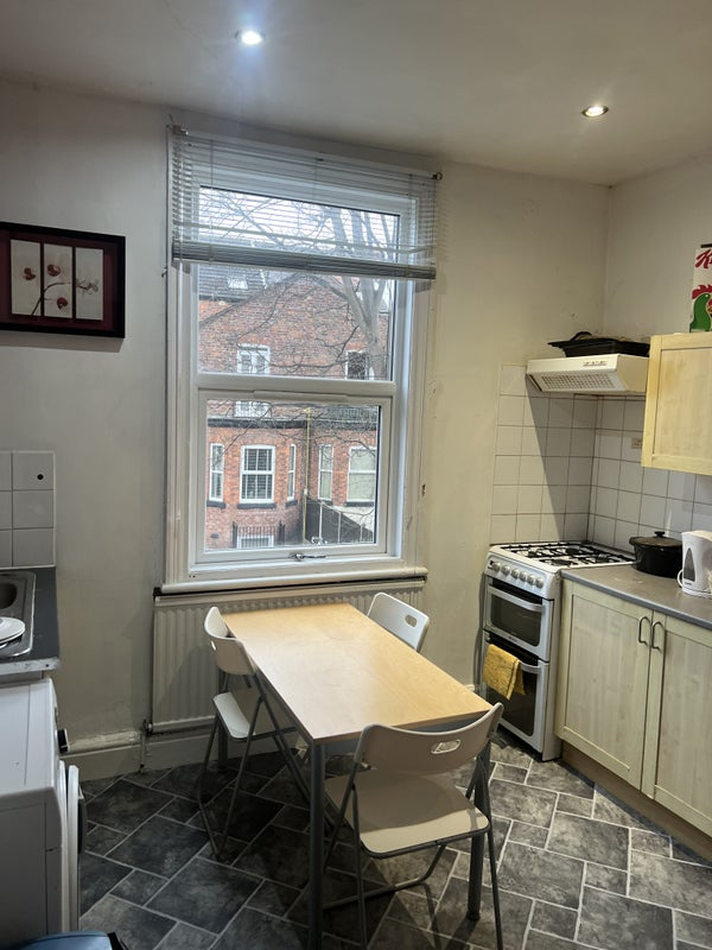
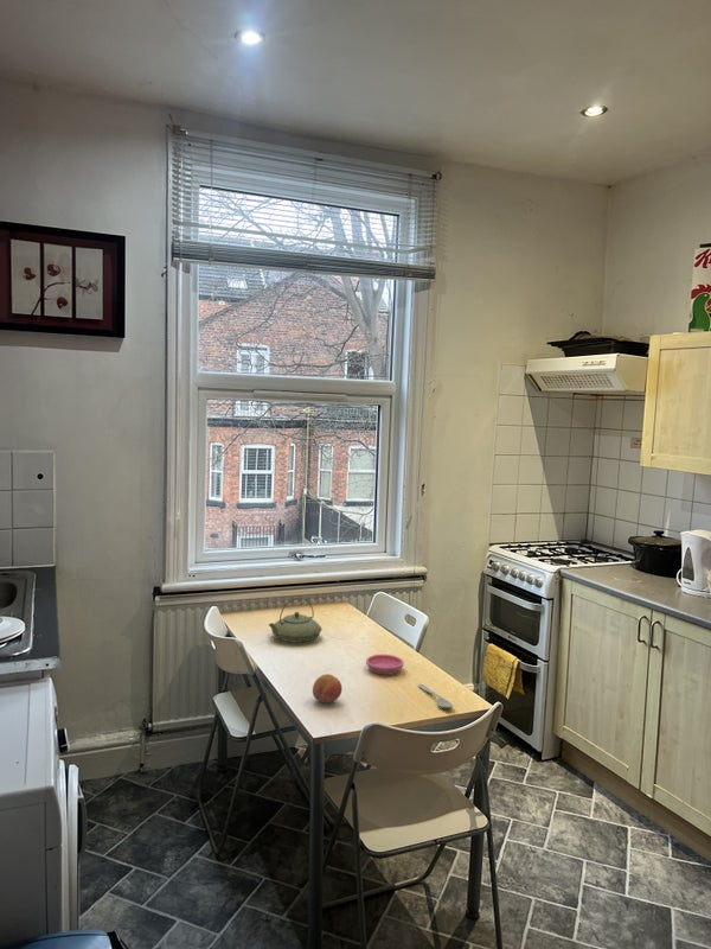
+ teapot [268,597,322,644]
+ spoon [417,683,454,709]
+ saucer [365,654,405,676]
+ fruit [312,673,344,705]
